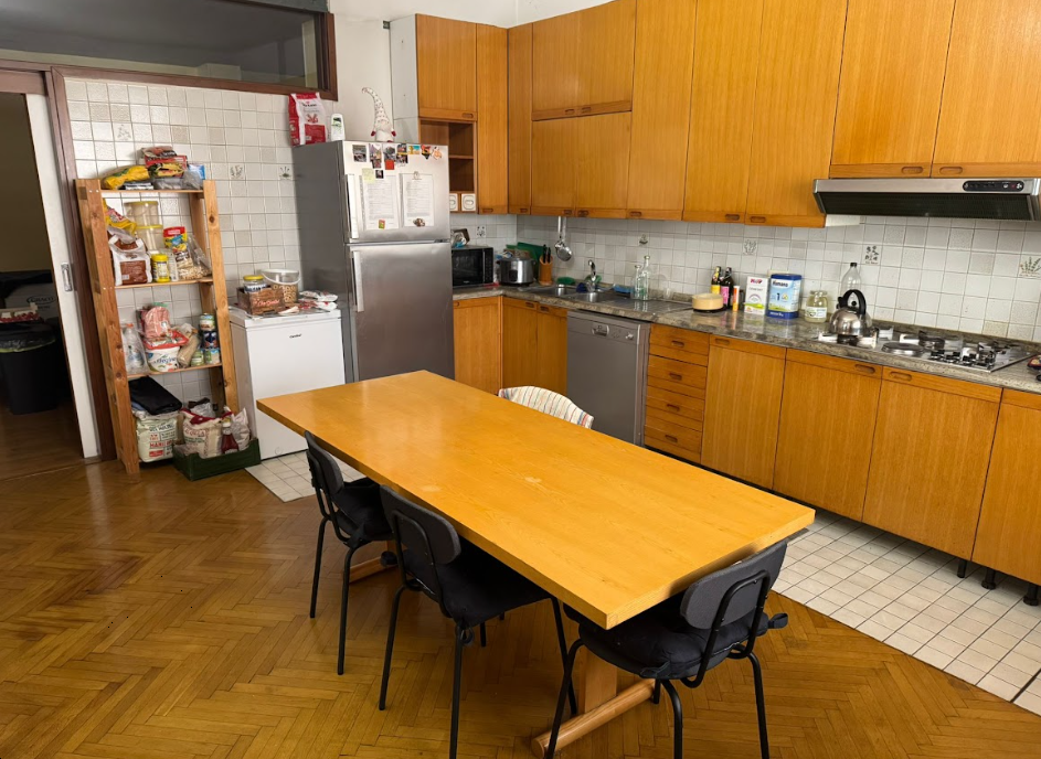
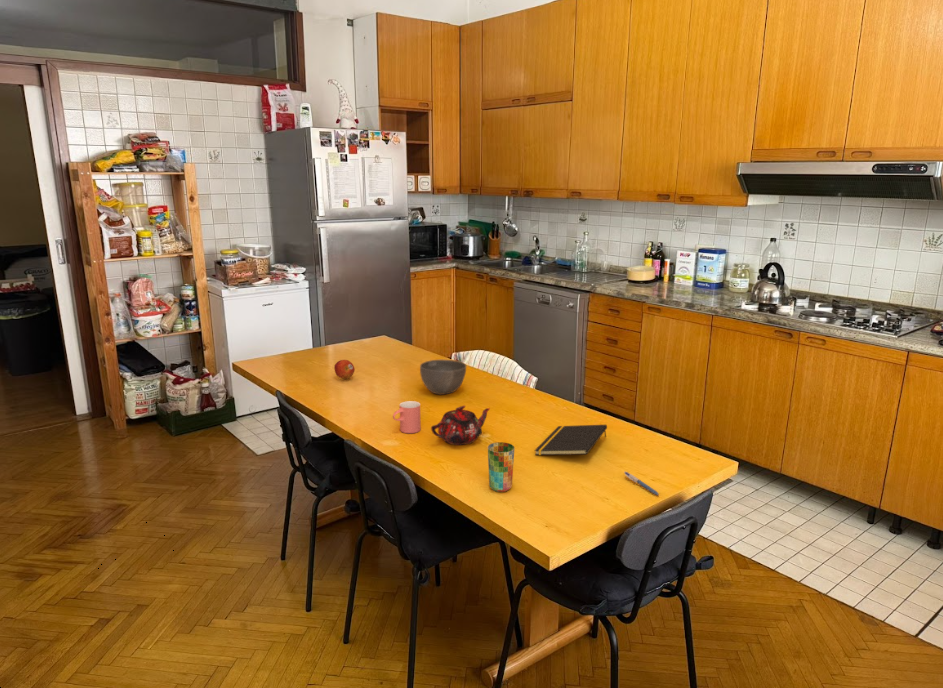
+ cup [487,441,516,493]
+ teapot [430,405,491,446]
+ notepad [534,424,608,456]
+ fruit [333,359,356,380]
+ cup [392,400,422,434]
+ bowl [419,359,467,395]
+ pen [623,471,660,496]
